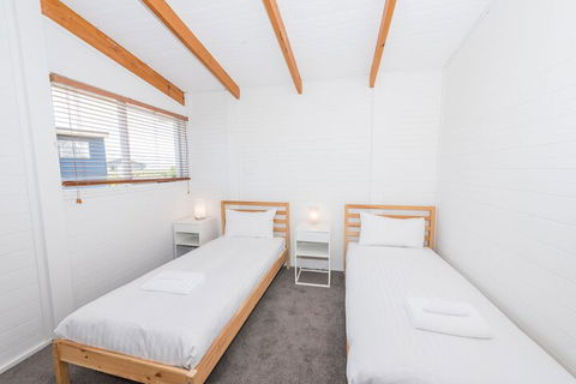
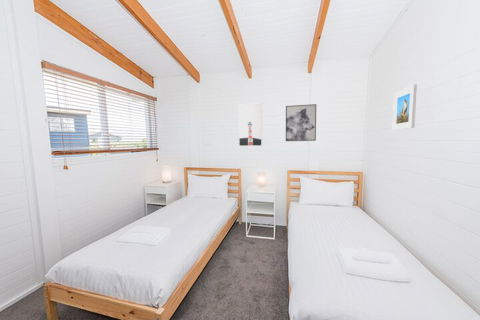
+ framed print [238,102,263,147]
+ wall art [285,103,317,142]
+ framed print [391,84,418,131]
